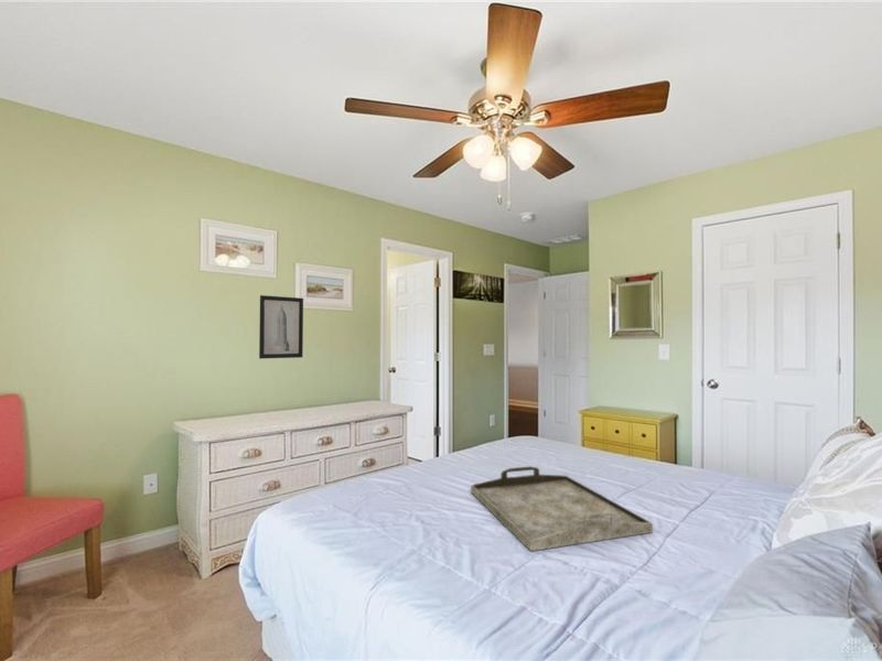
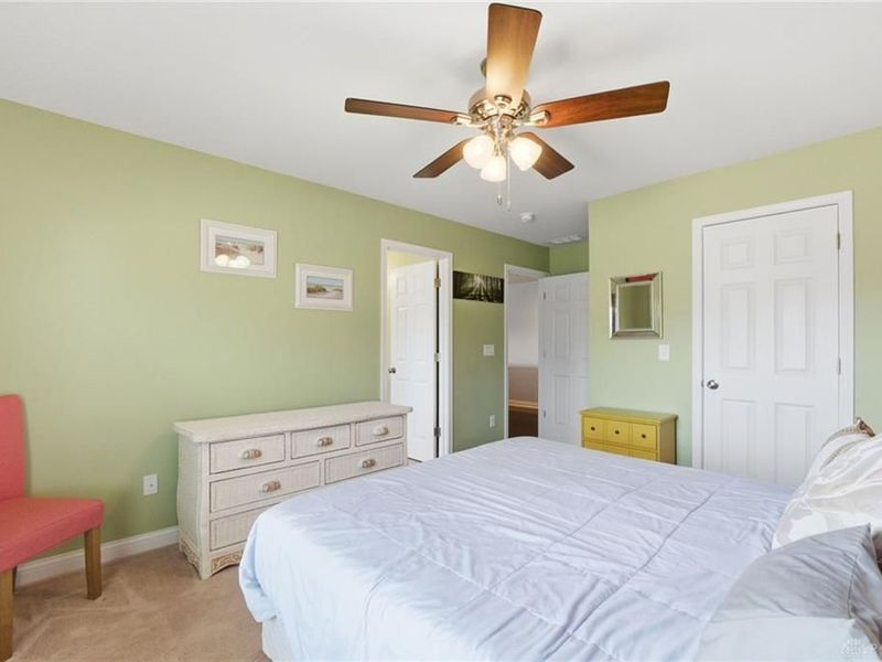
- wall art [258,294,304,360]
- serving tray [470,465,654,552]
